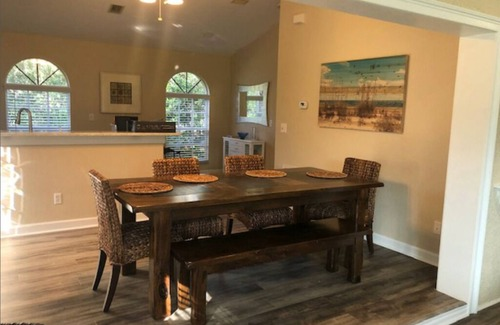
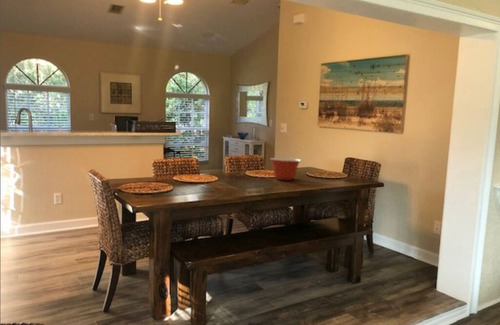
+ mixing bowl [269,157,302,181]
